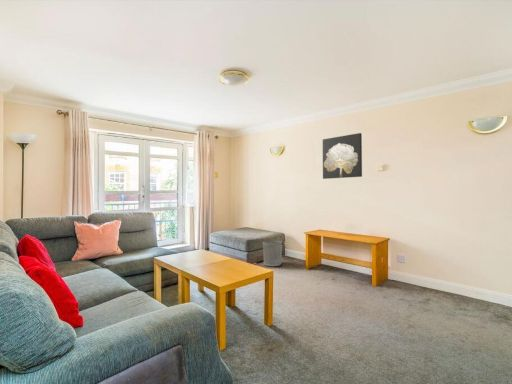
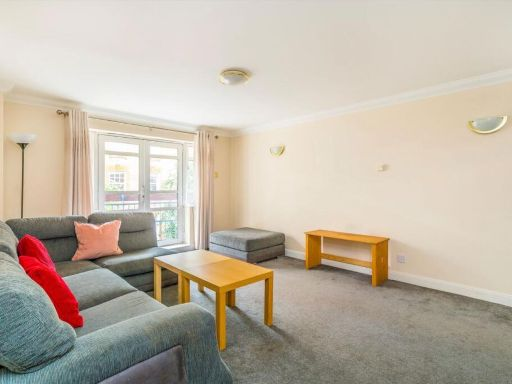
- waste bin [262,239,283,267]
- wall art [322,132,363,180]
